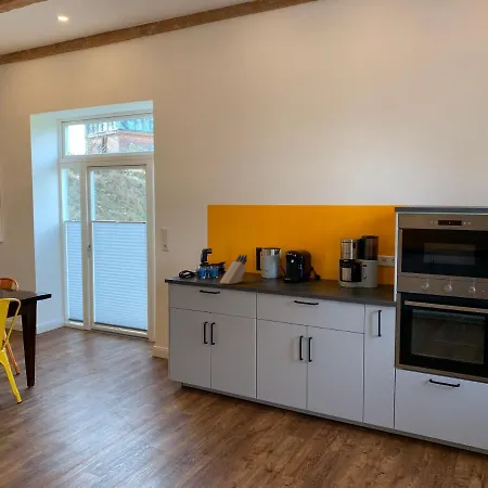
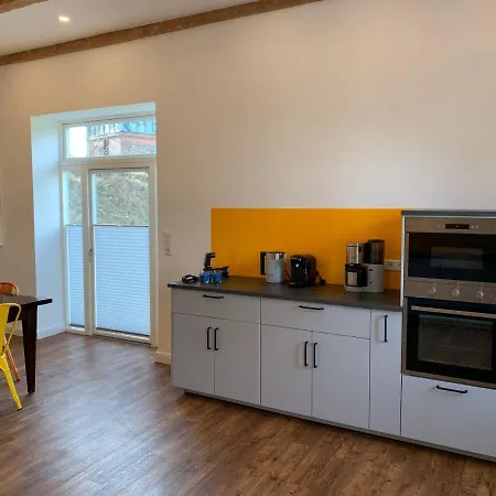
- knife block [219,254,248,285]
